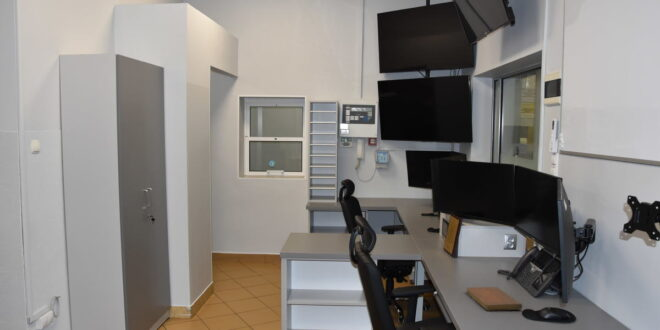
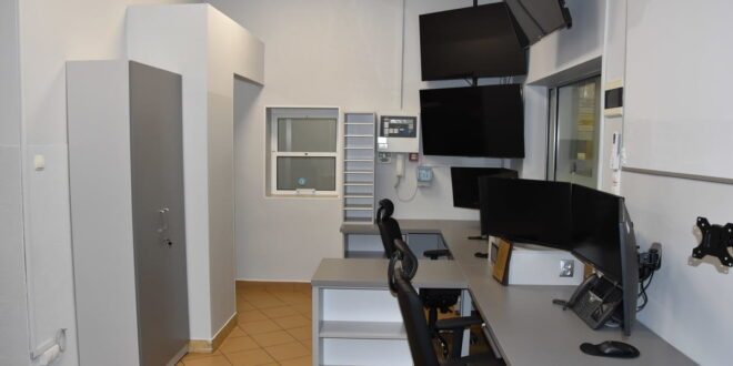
- notebook [465,286,523,312]
